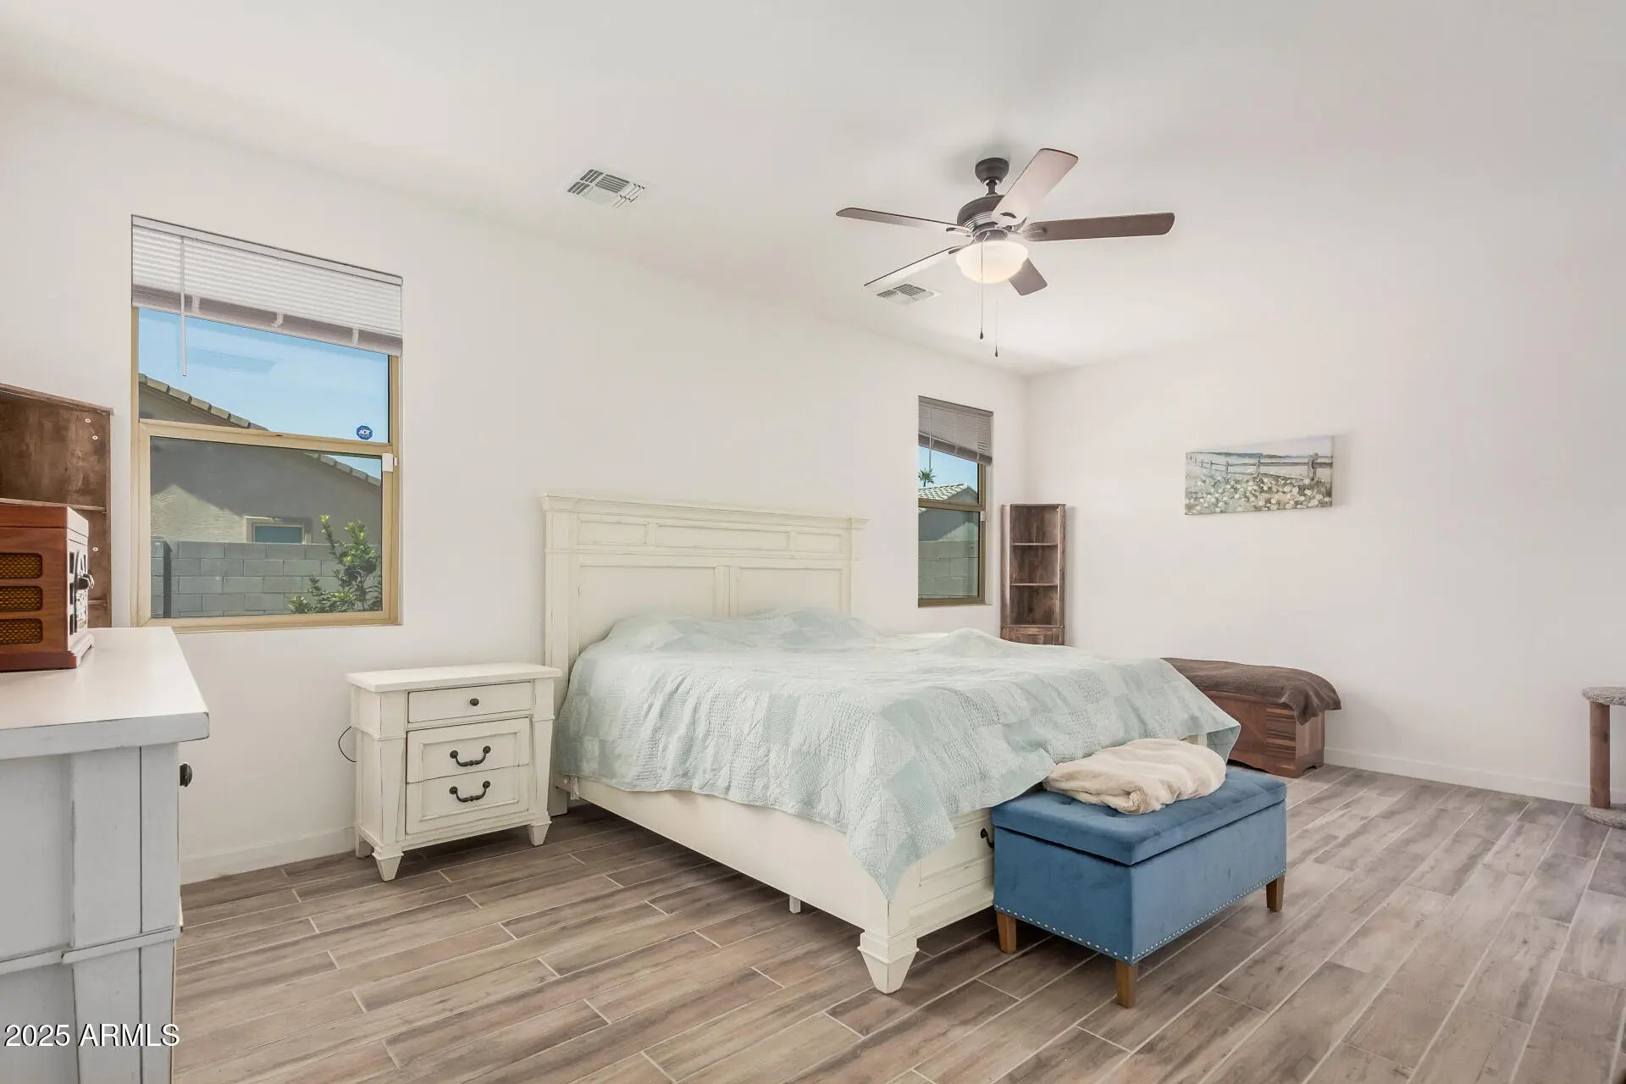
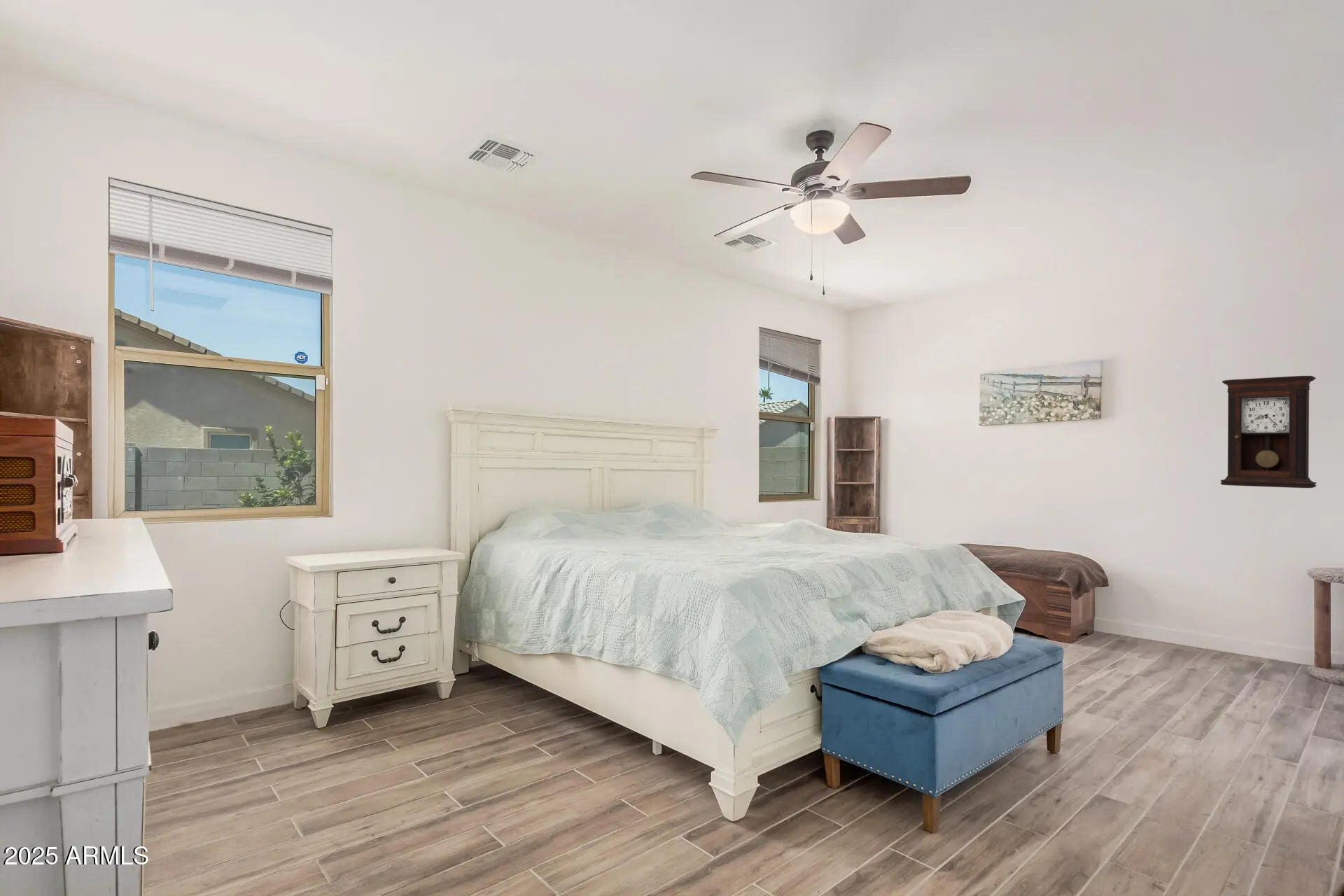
+ pendulum clock [1220,375,1317,489]
